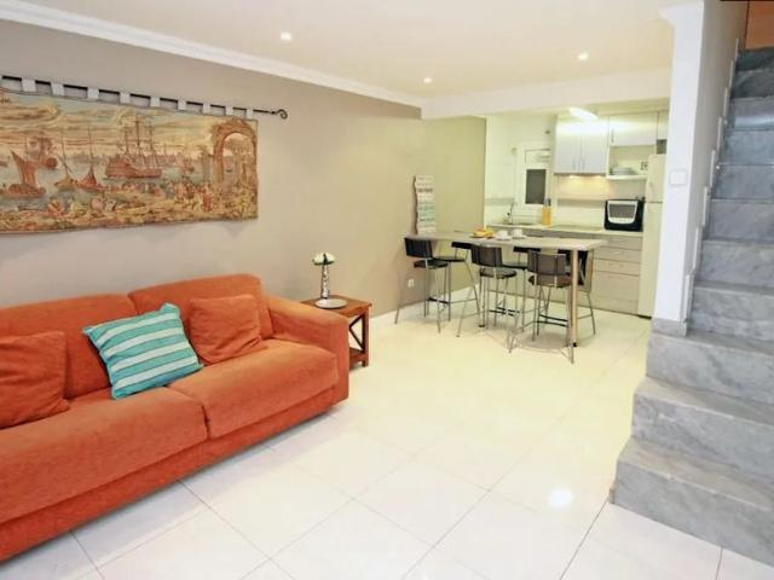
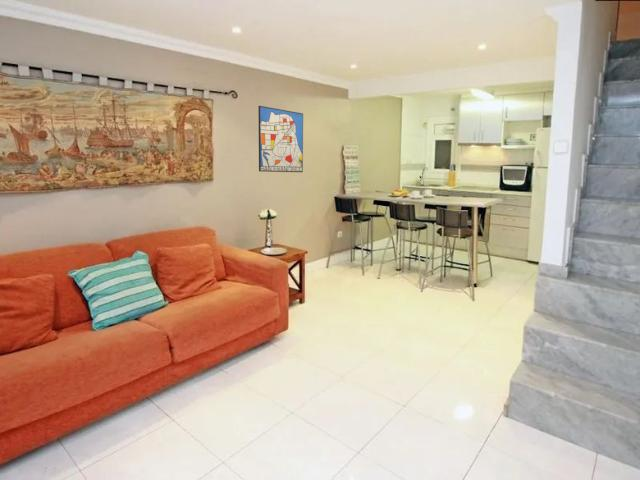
+ wall art [258,105,304,173]
